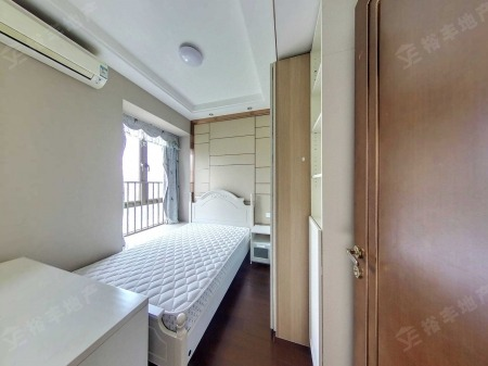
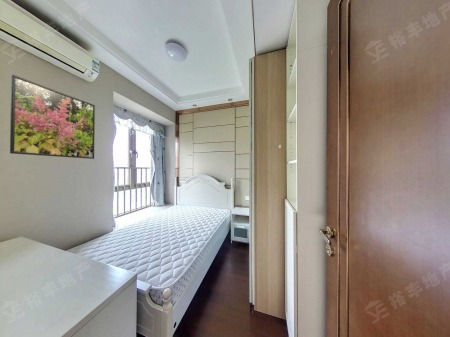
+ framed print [9,74,96,160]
